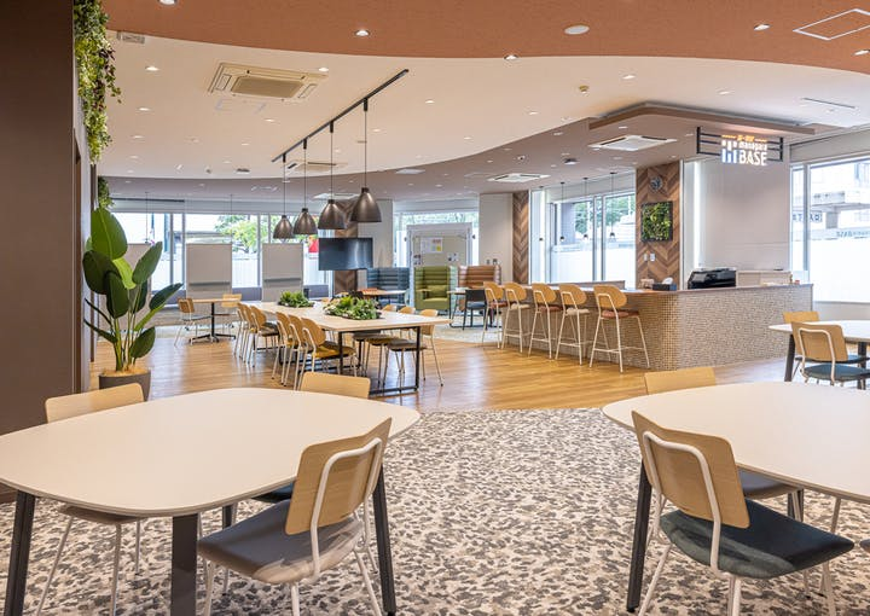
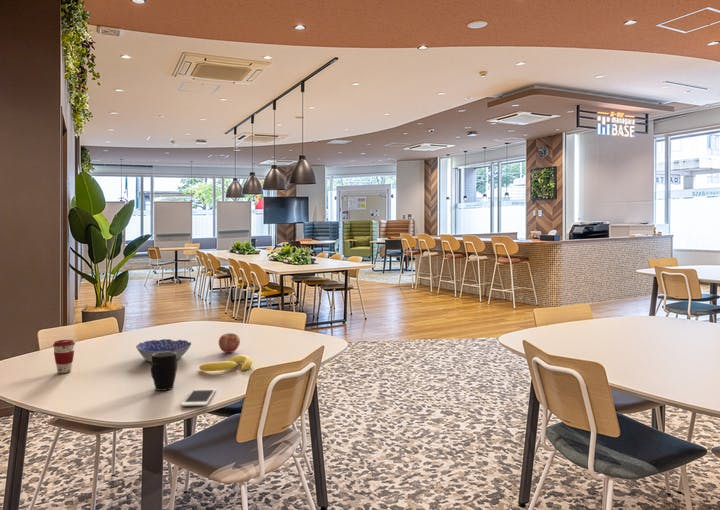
+ cell phone [180,388,217,407]
+ mug [150,351,178,392]
+ bowl [135,338,192,363]
+ apple [218,332,241,354]
+ banana [198,354,253,372]
+ coffee cup [52,339,76,374]
